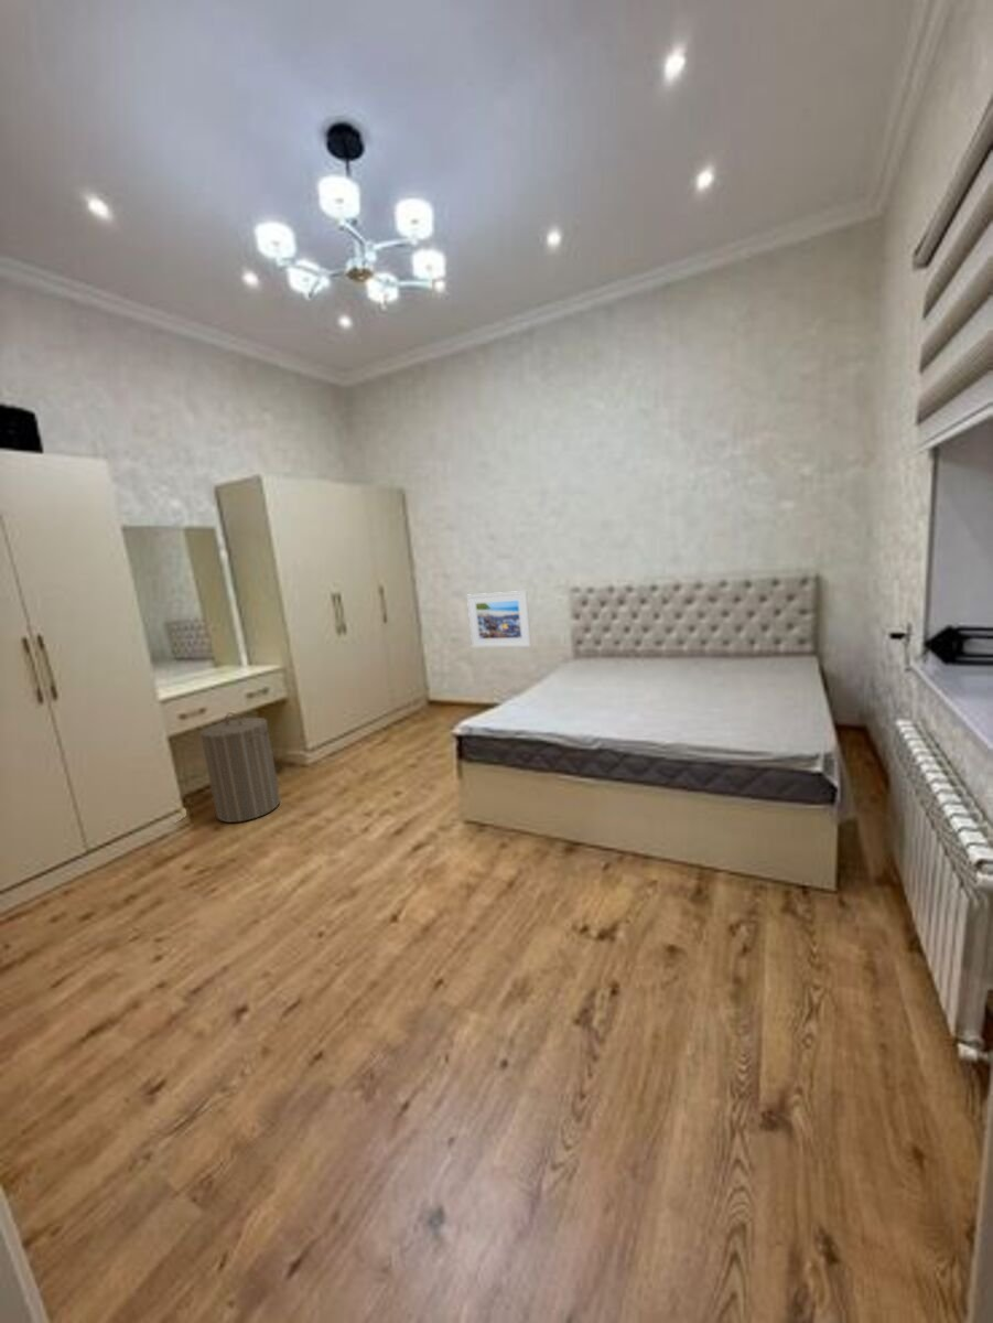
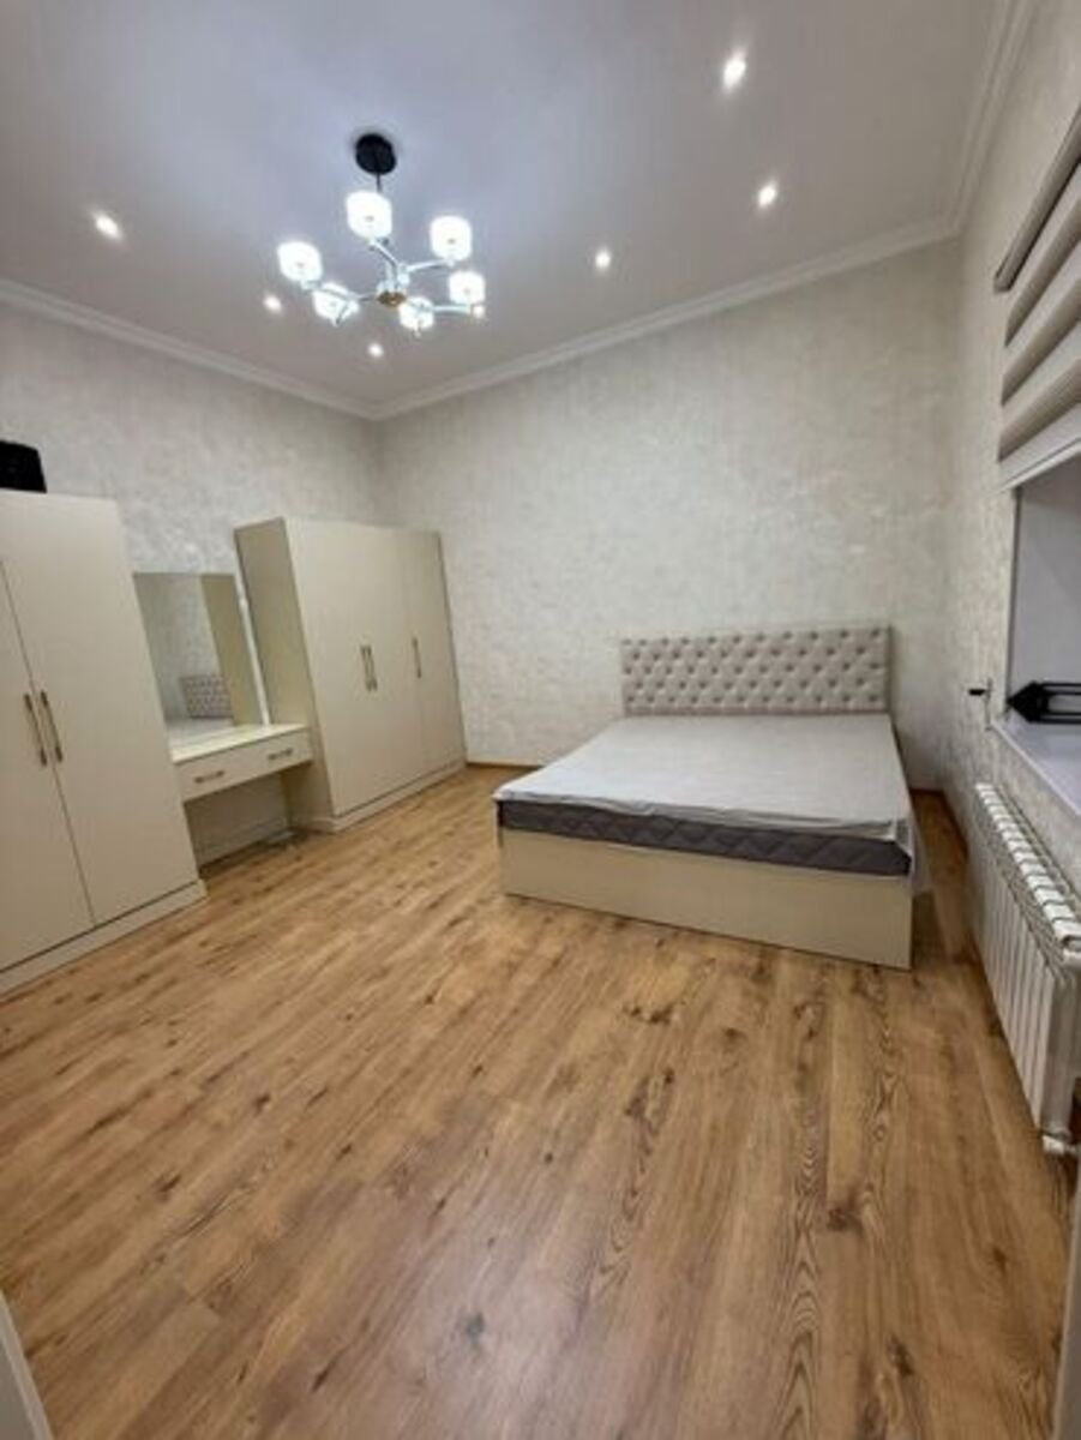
- laundry hamper [198,711,281,824]
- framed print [466,590,532,648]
